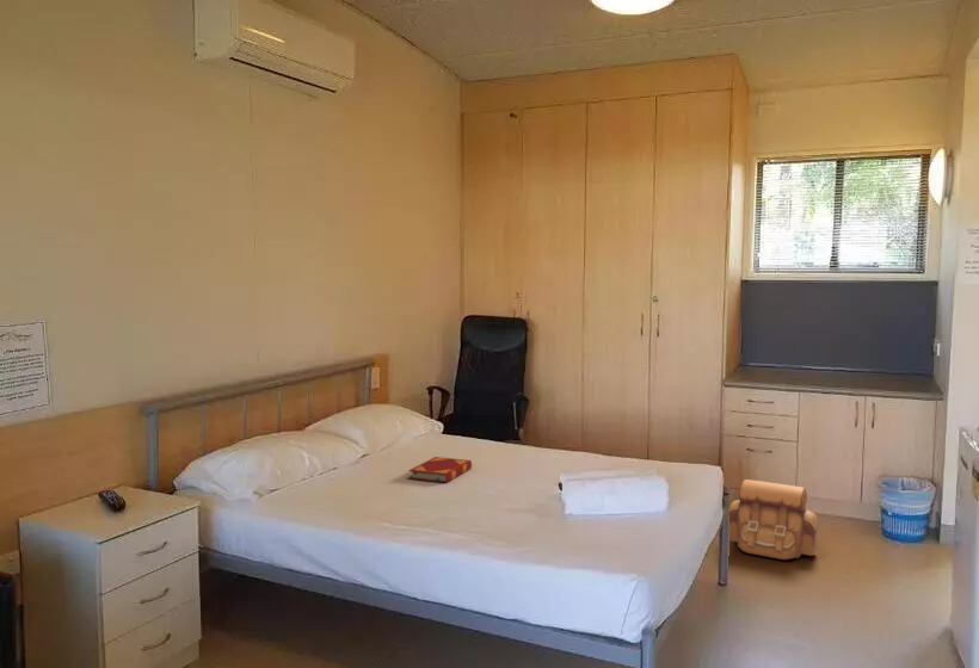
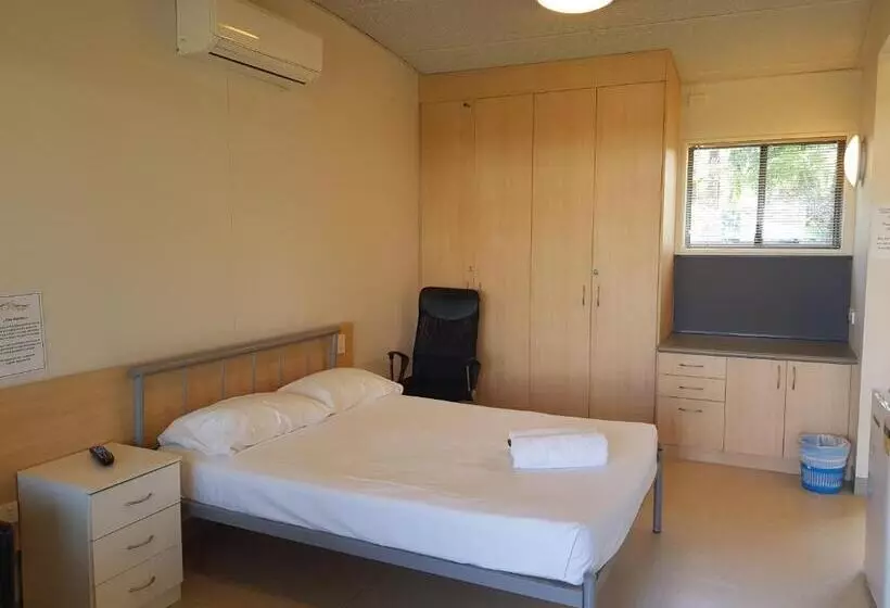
- backpack [728,478,819,561]
- hardback book [408,456,473,484]
